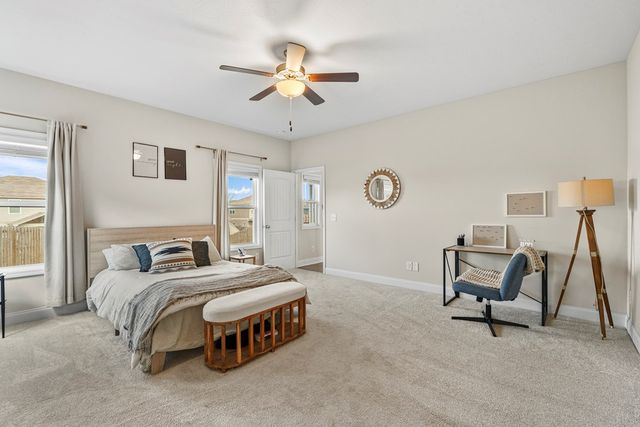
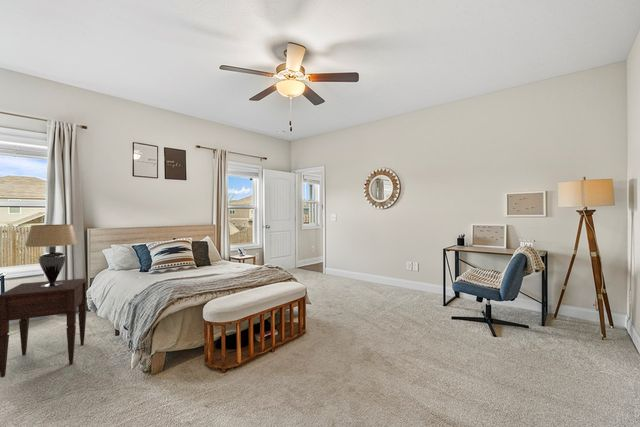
+ nightstand [0,277,88,378]
+ table lamp [24,223,79,287]
